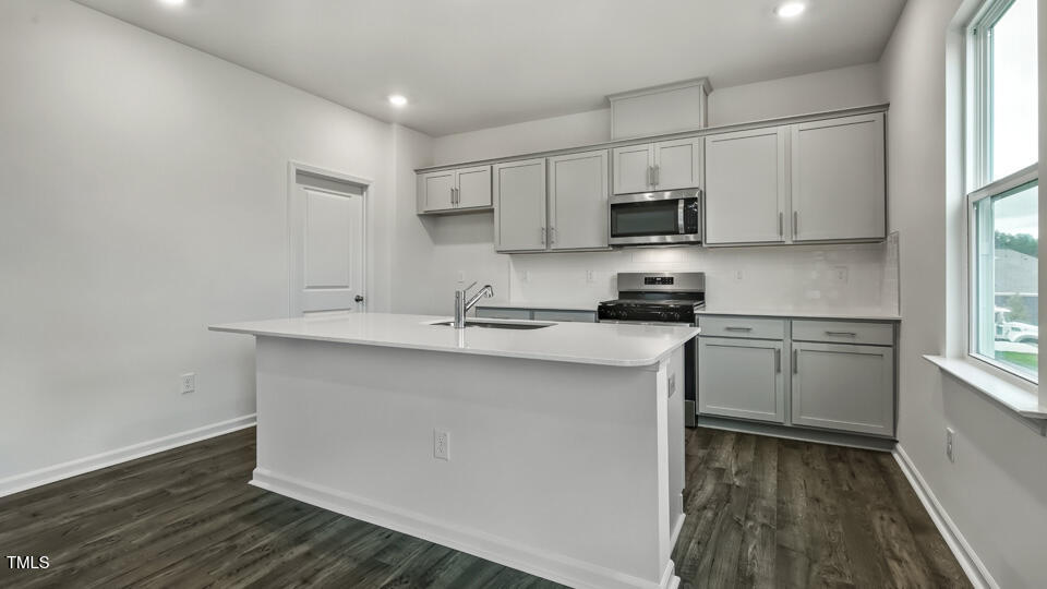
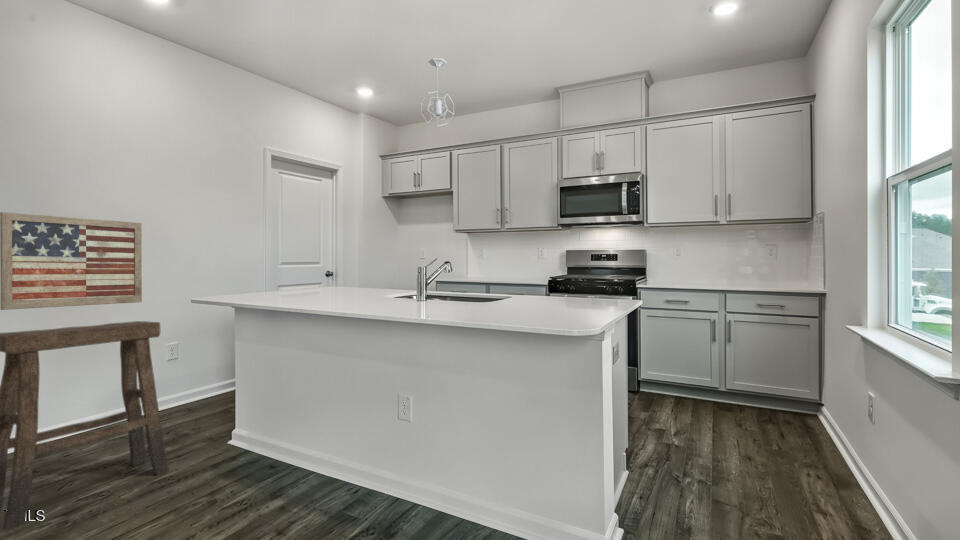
+ stool [0,320,170,531]
+ wall art [0,211,143,311]
+ pendant light [420,57,455,127]
